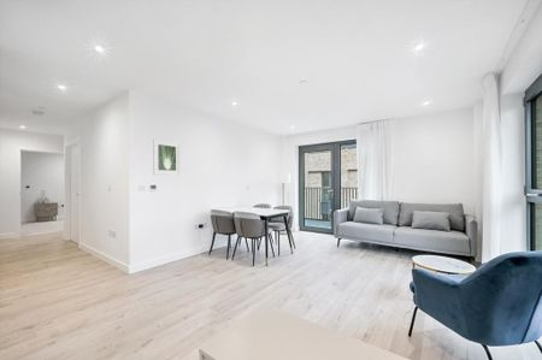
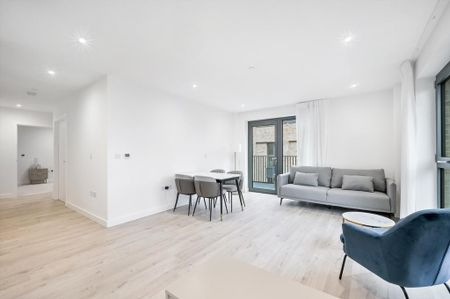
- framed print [152,138,181,176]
